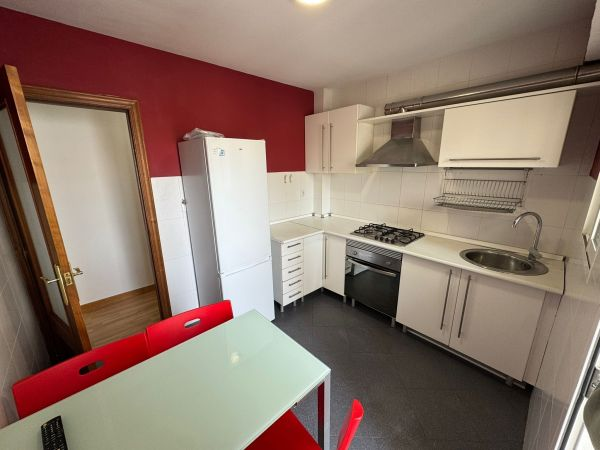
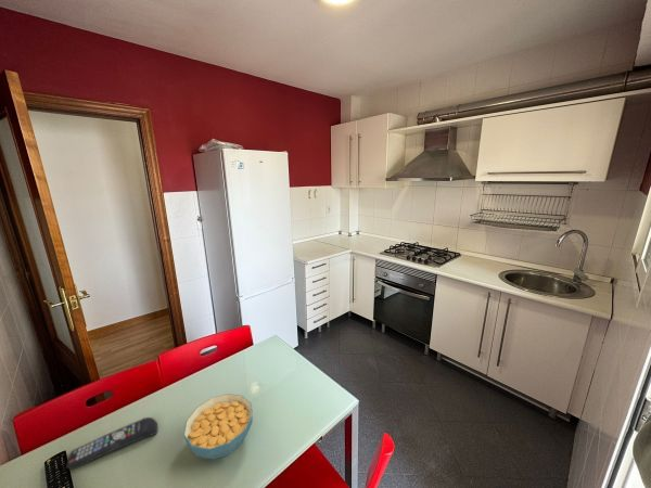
+ cereal bowl [183,393,254,460]
+ remote control [65,416,158,471]
